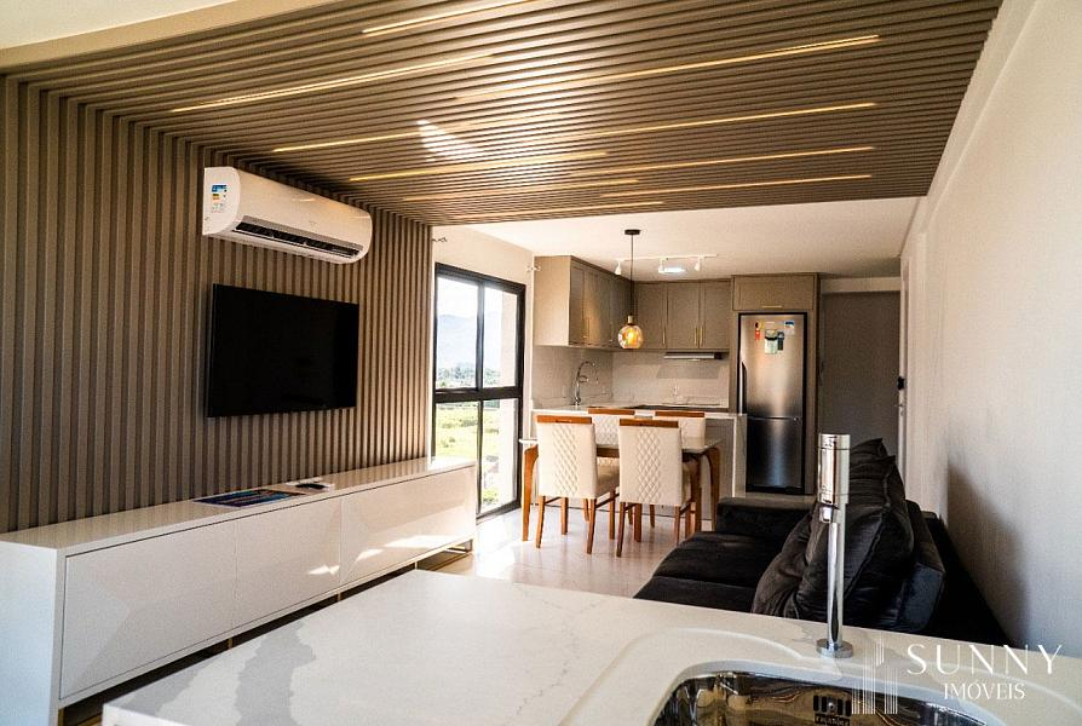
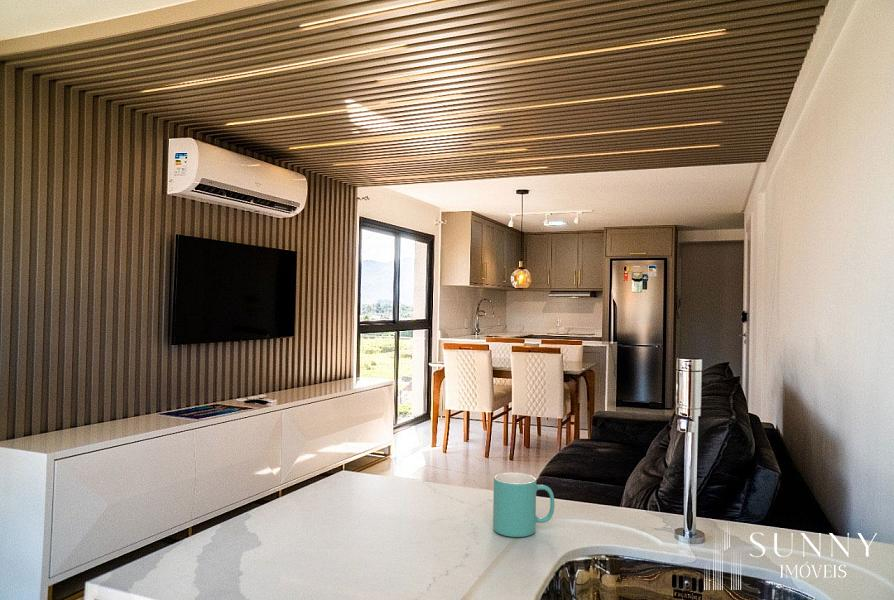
+ mug [492,471,555,538]
